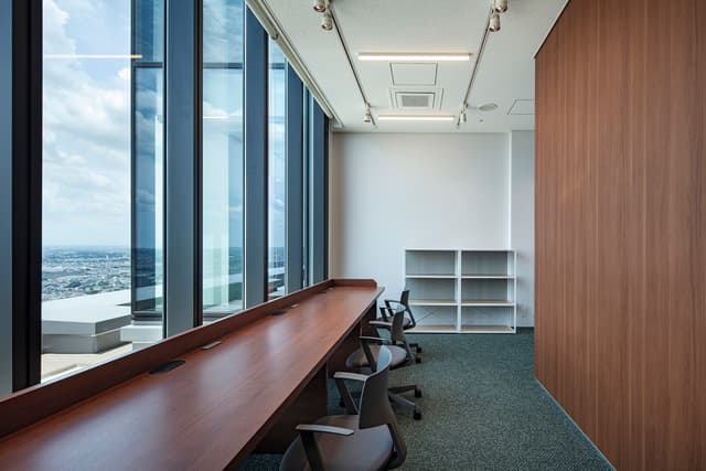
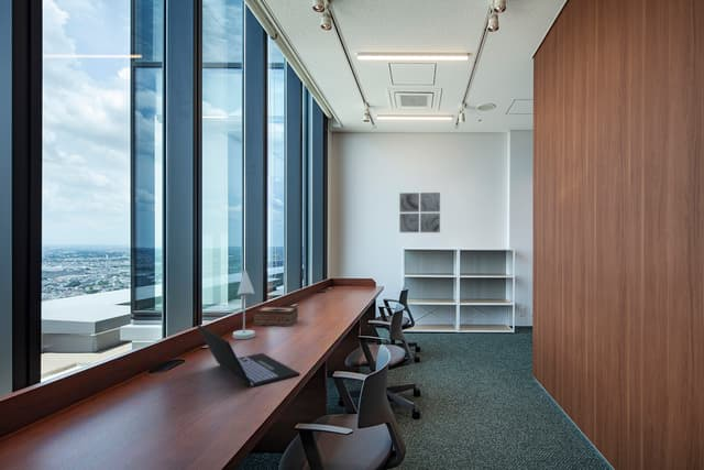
+ laptop [196,324,301,389]
+ desk lamp [232,267,256,340]
+ wall art [398,192,441,233]
+ tissue box [253,305,299,328]
